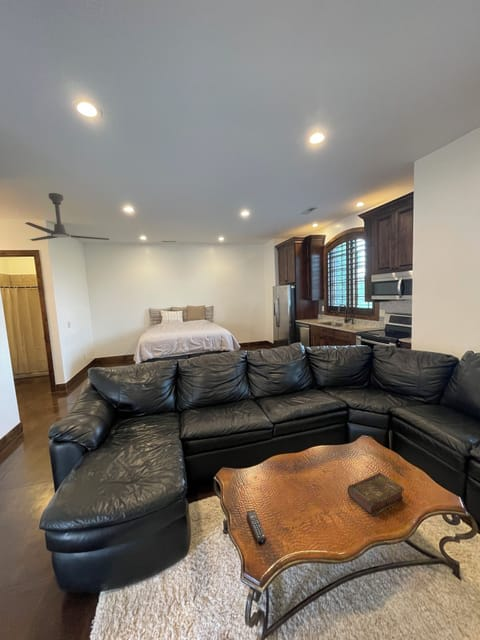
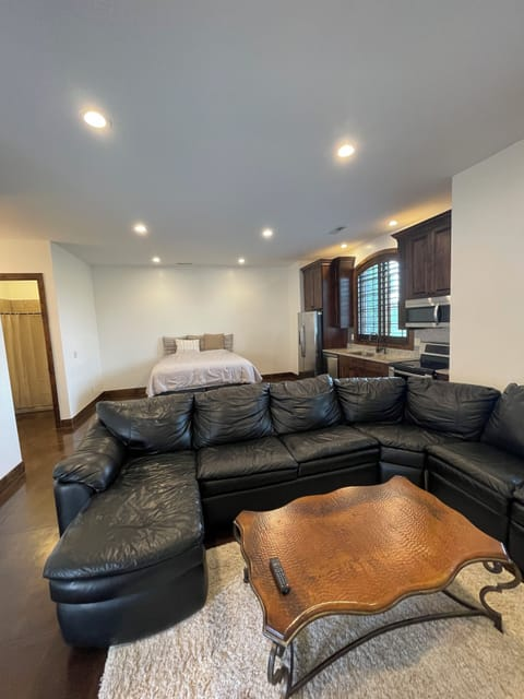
- book [347,471,405,516]
- ceiling fan [24,192,110,242]
